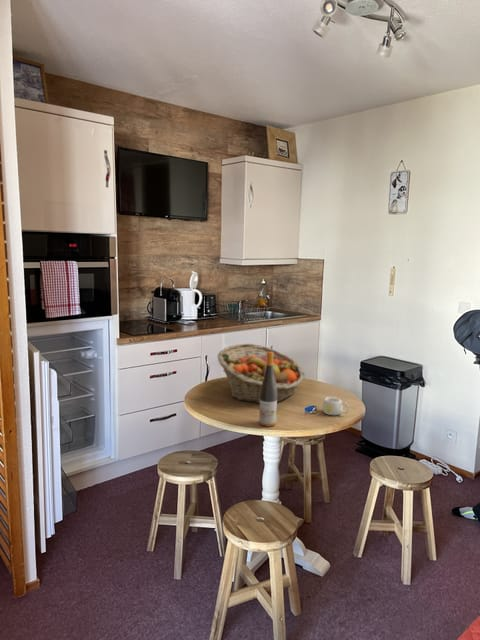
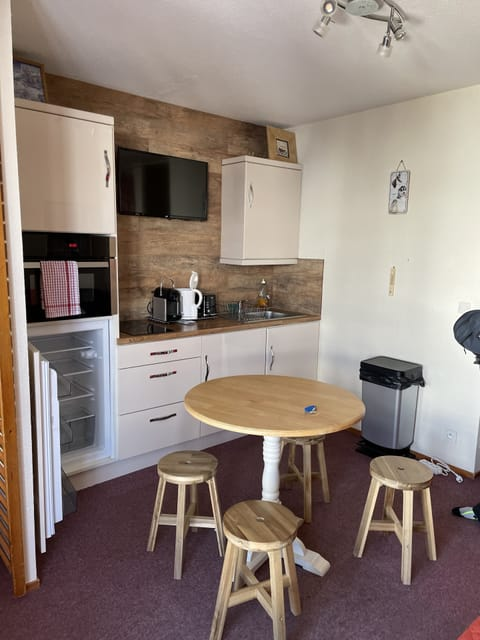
- mug [321,396,350,416]
- wine bottle [258,352,278,427]
- fruit basket [216,343,306,404]
